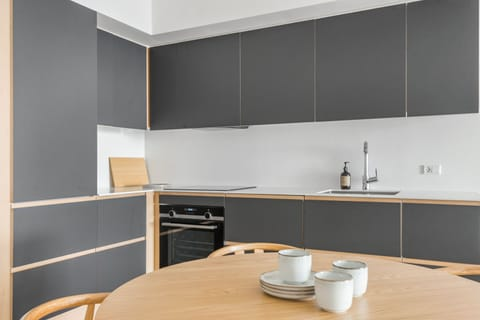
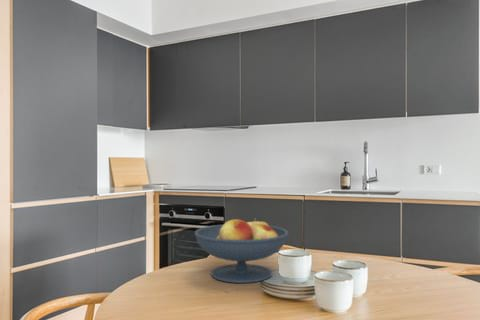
+ fruit bowl [193,217,290,284]
